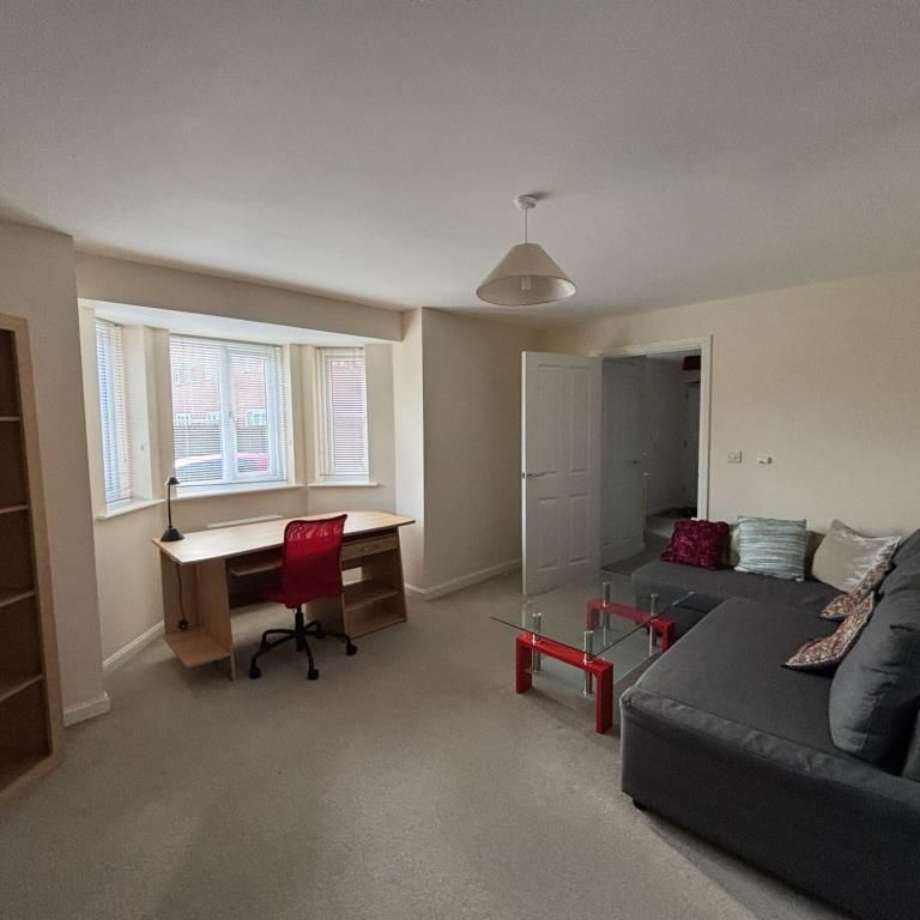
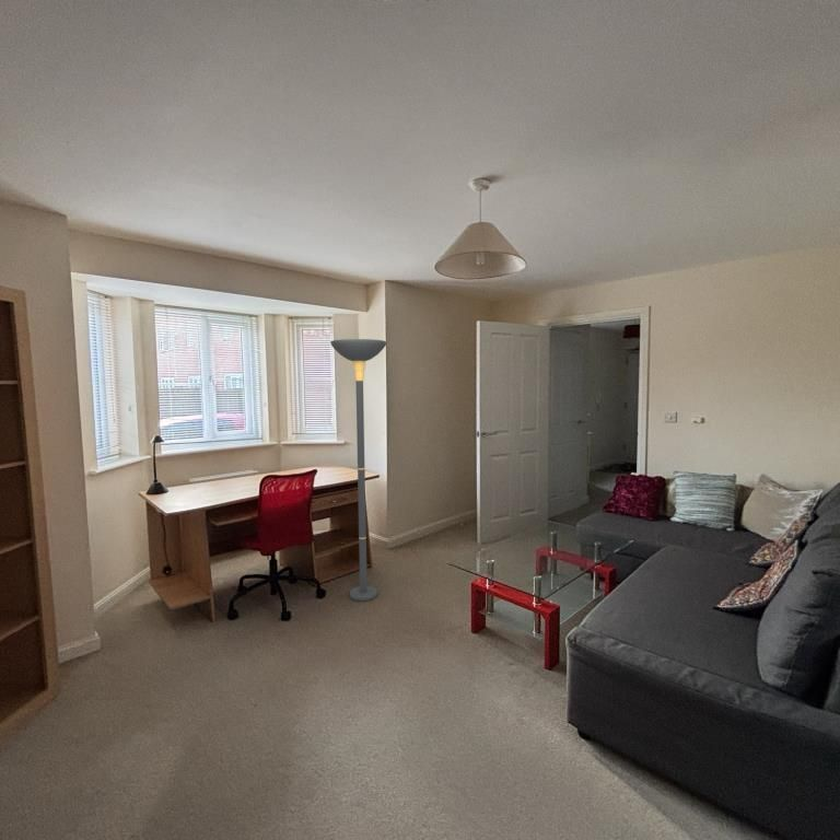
+ floor lamp [329,338,388,603]
